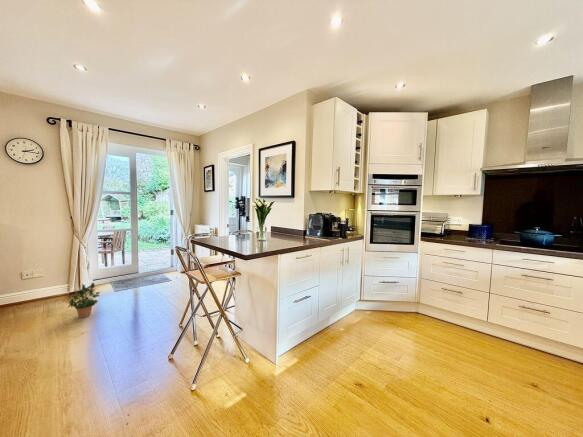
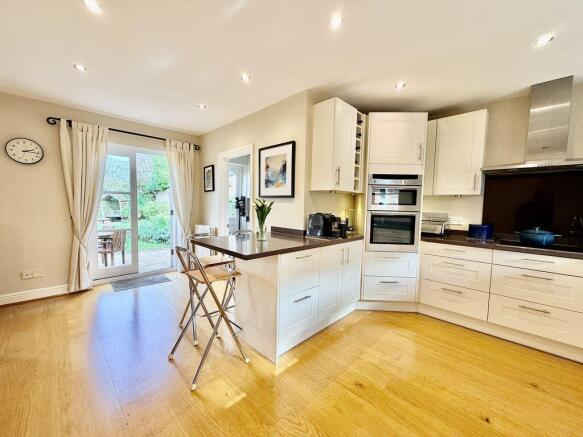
- potted plant [61,282,101,319]
